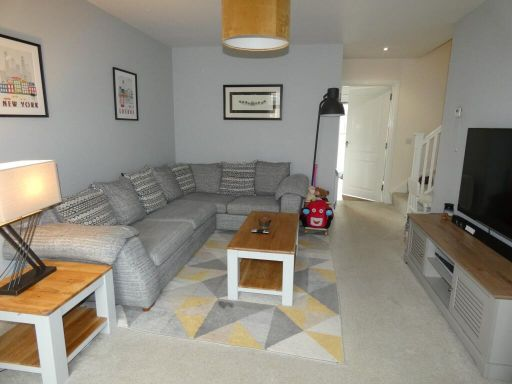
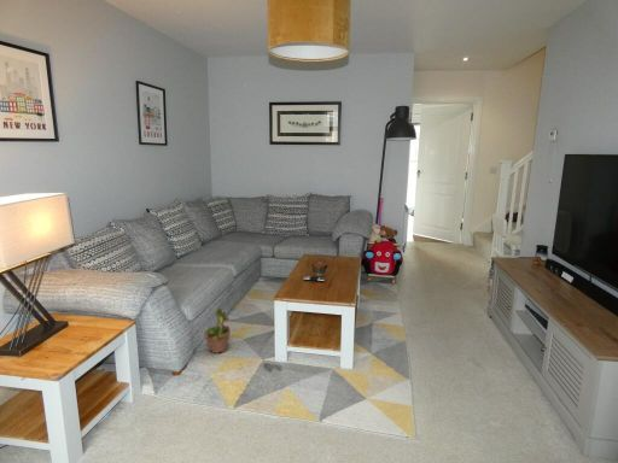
+ potted plant [202,300,232,354]
